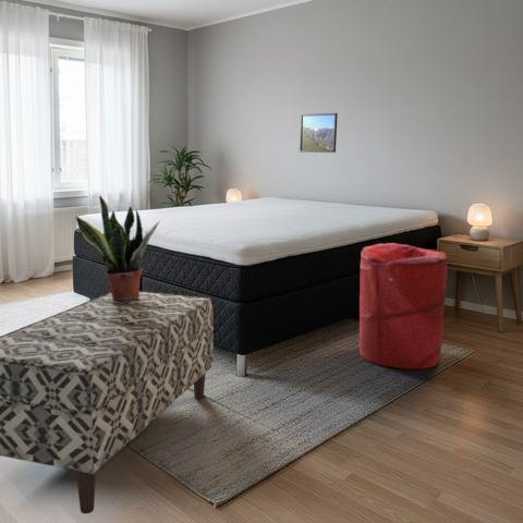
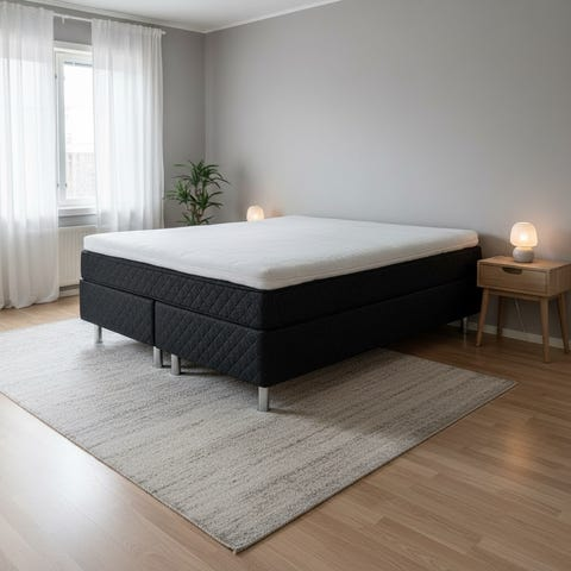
- laundry hamper [358,242,448,370]
- bench [0,290,215,514]
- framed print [299,112,339,154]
- potted plant [75,194,161,301]
